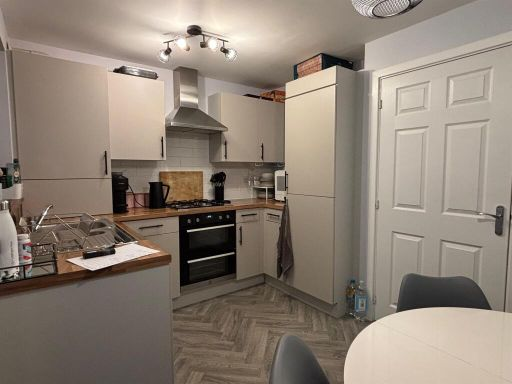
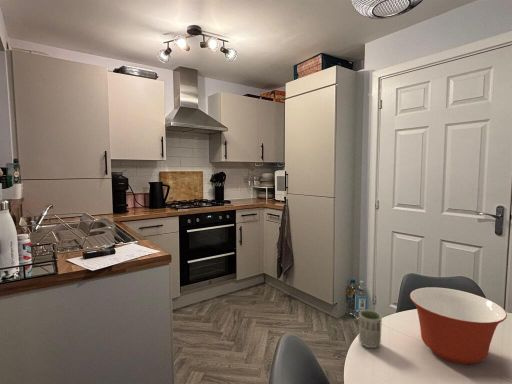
+ mixing bowl [409,286,508,365]
+ cup [358,309,383,349]
